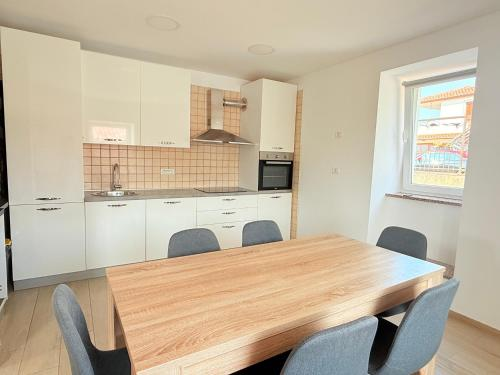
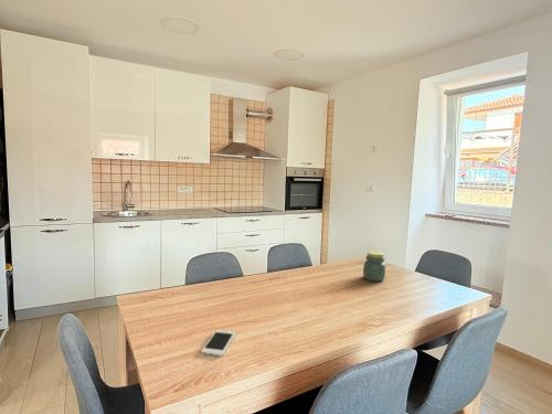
+ jar [362,251,386,283]
+ smartphone [201,329,236,358]
